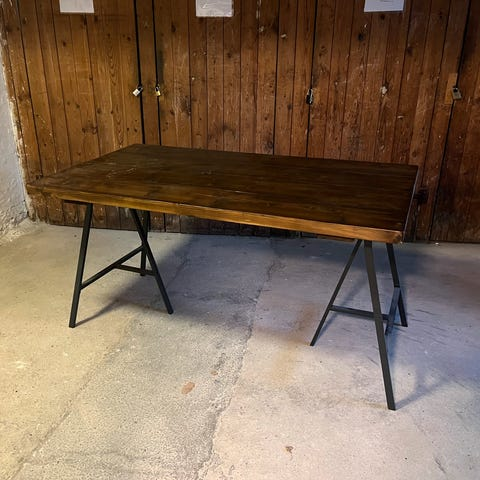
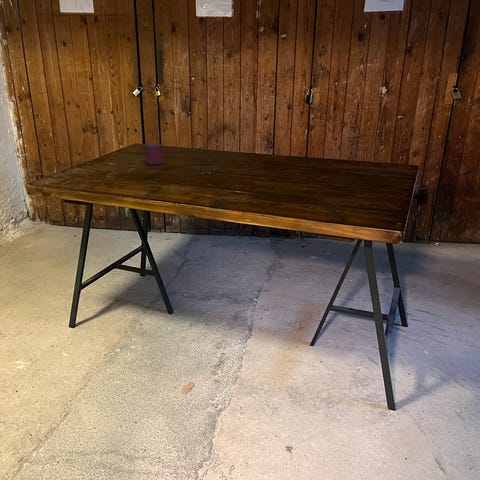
+ mug [145,142,164,166]
